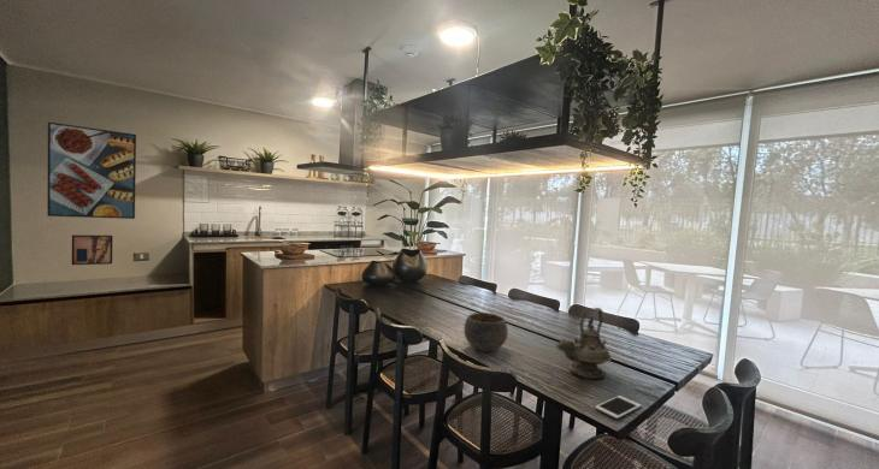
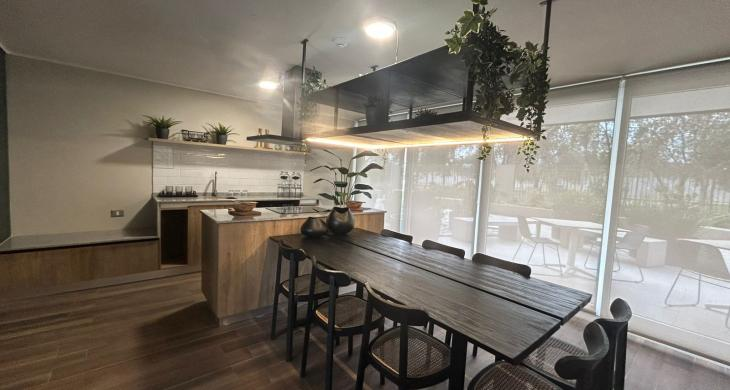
- cell phone [594,394,642,420]
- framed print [46,121,137,220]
- wall art [71,234,113,266]
- bowl [464,311,509,352]
- teapot [555,307,613,380]
